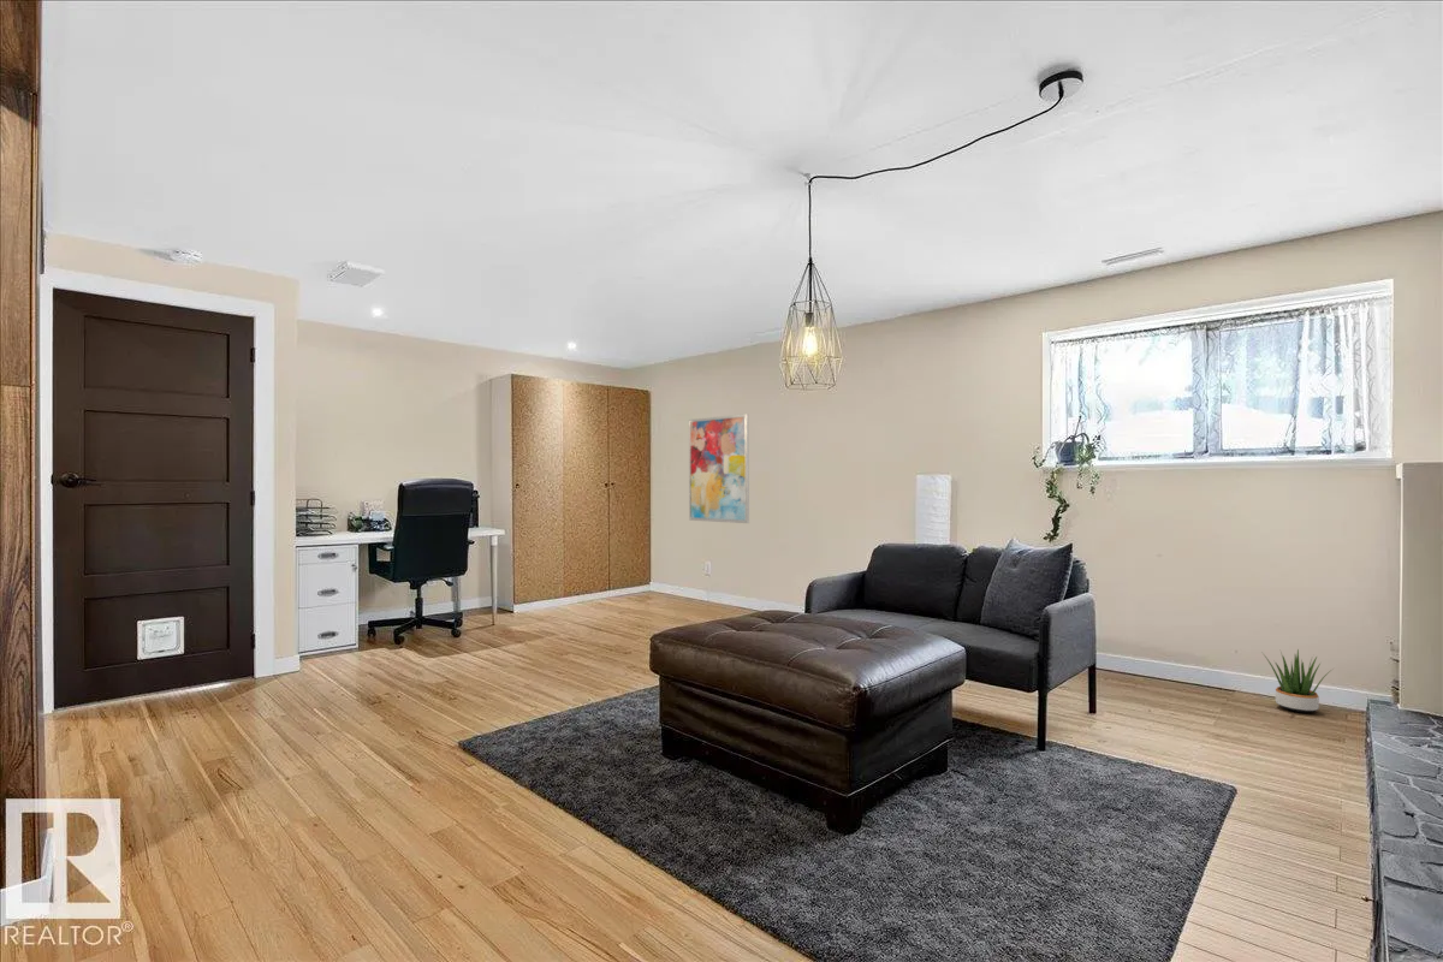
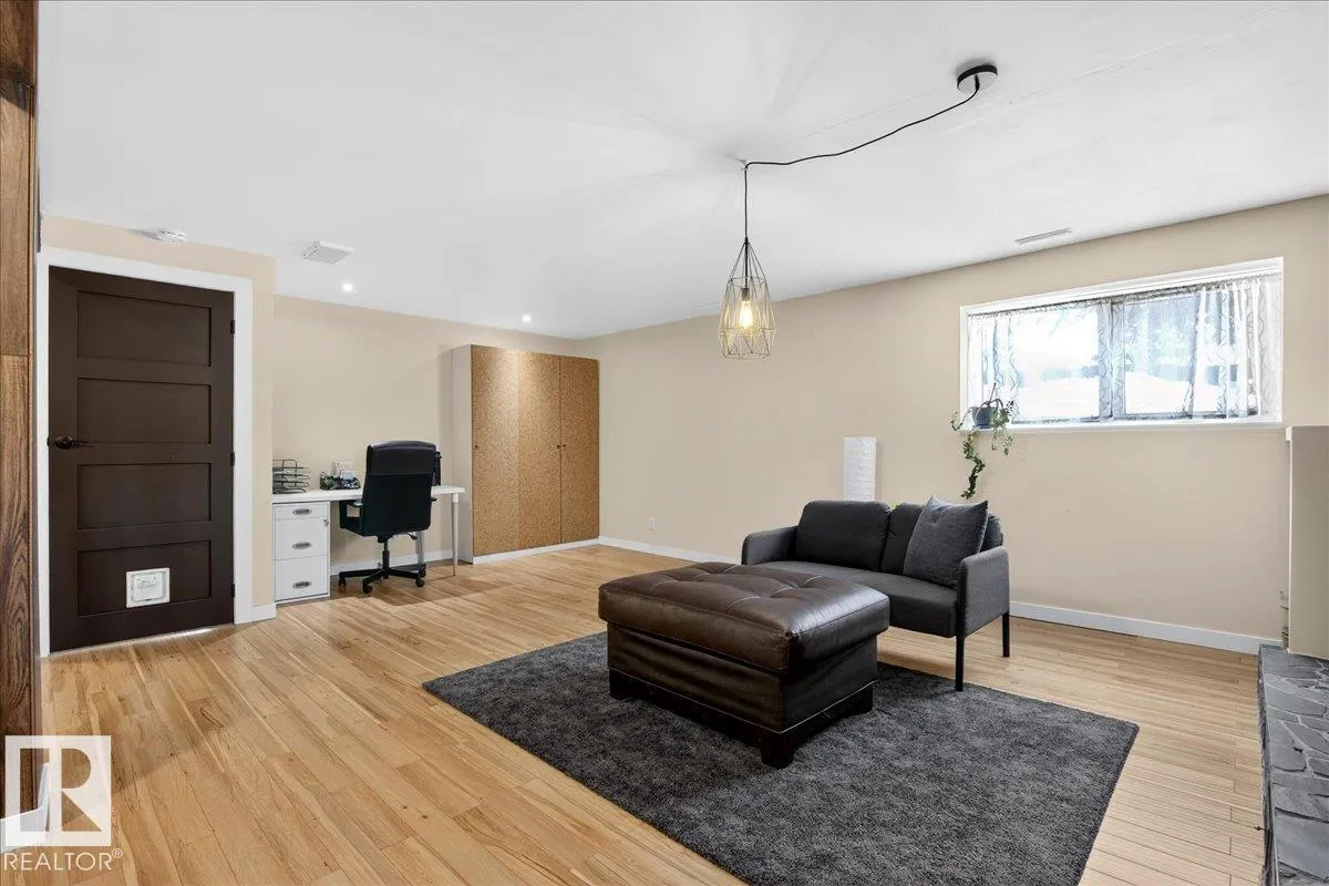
- potted plant [1260,648,1335,713]
- wall art [688,412,750,524]
